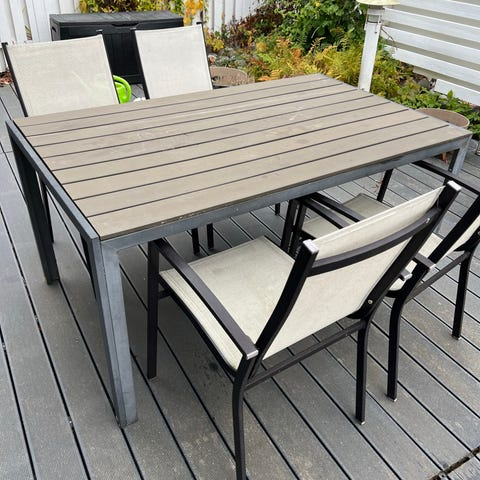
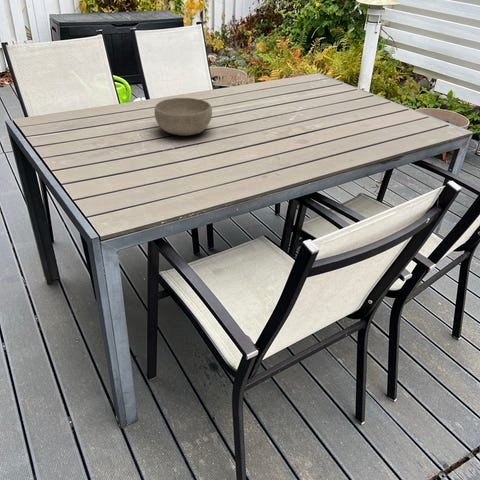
+ bowl [154,97,213,136]
